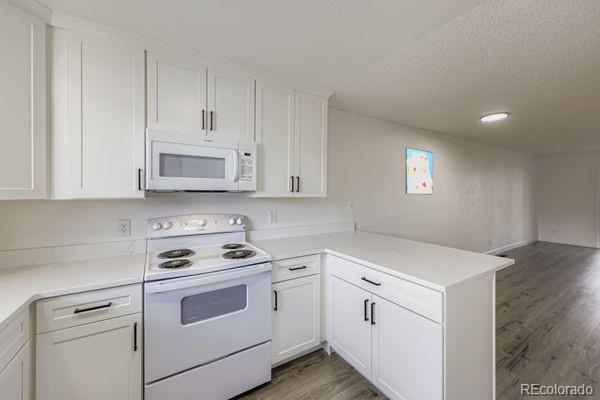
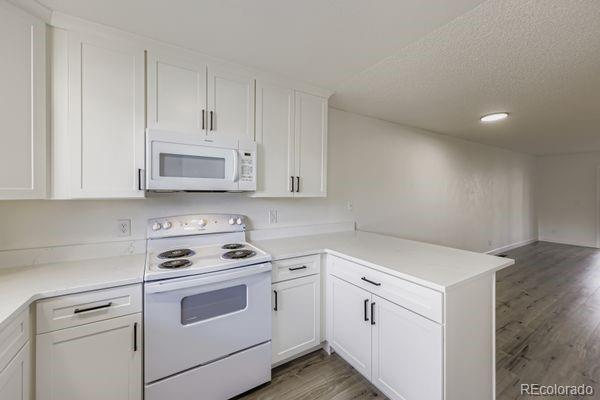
- wall art [405,147,434,195]
